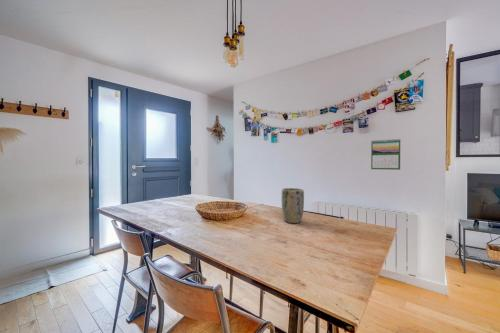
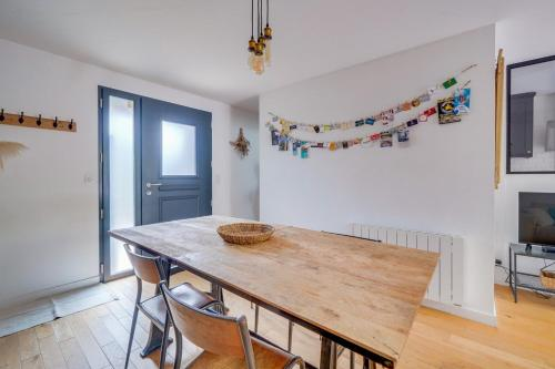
- calendar [370,138,401,171]
- plant pot [280,187,305,224]
